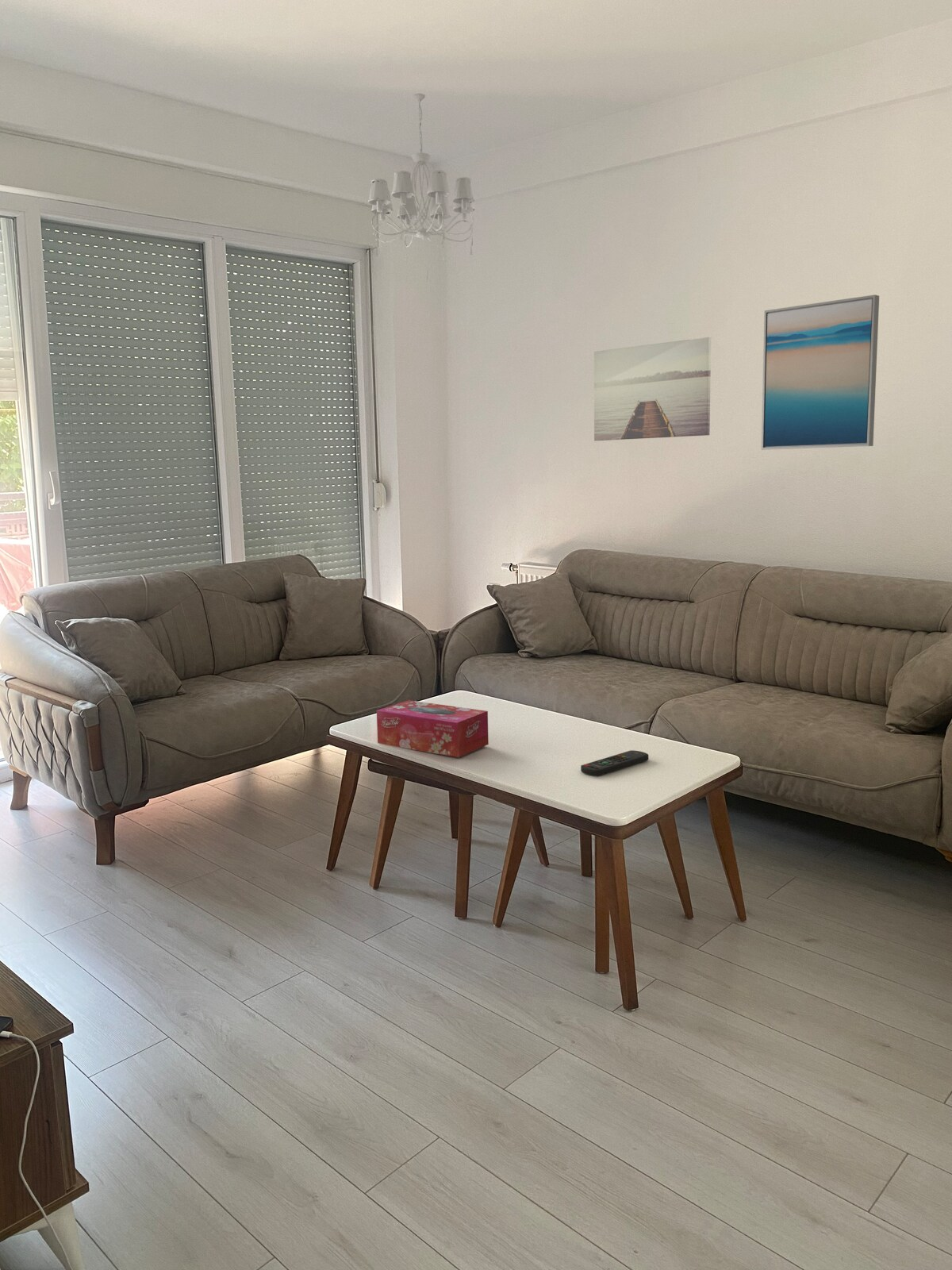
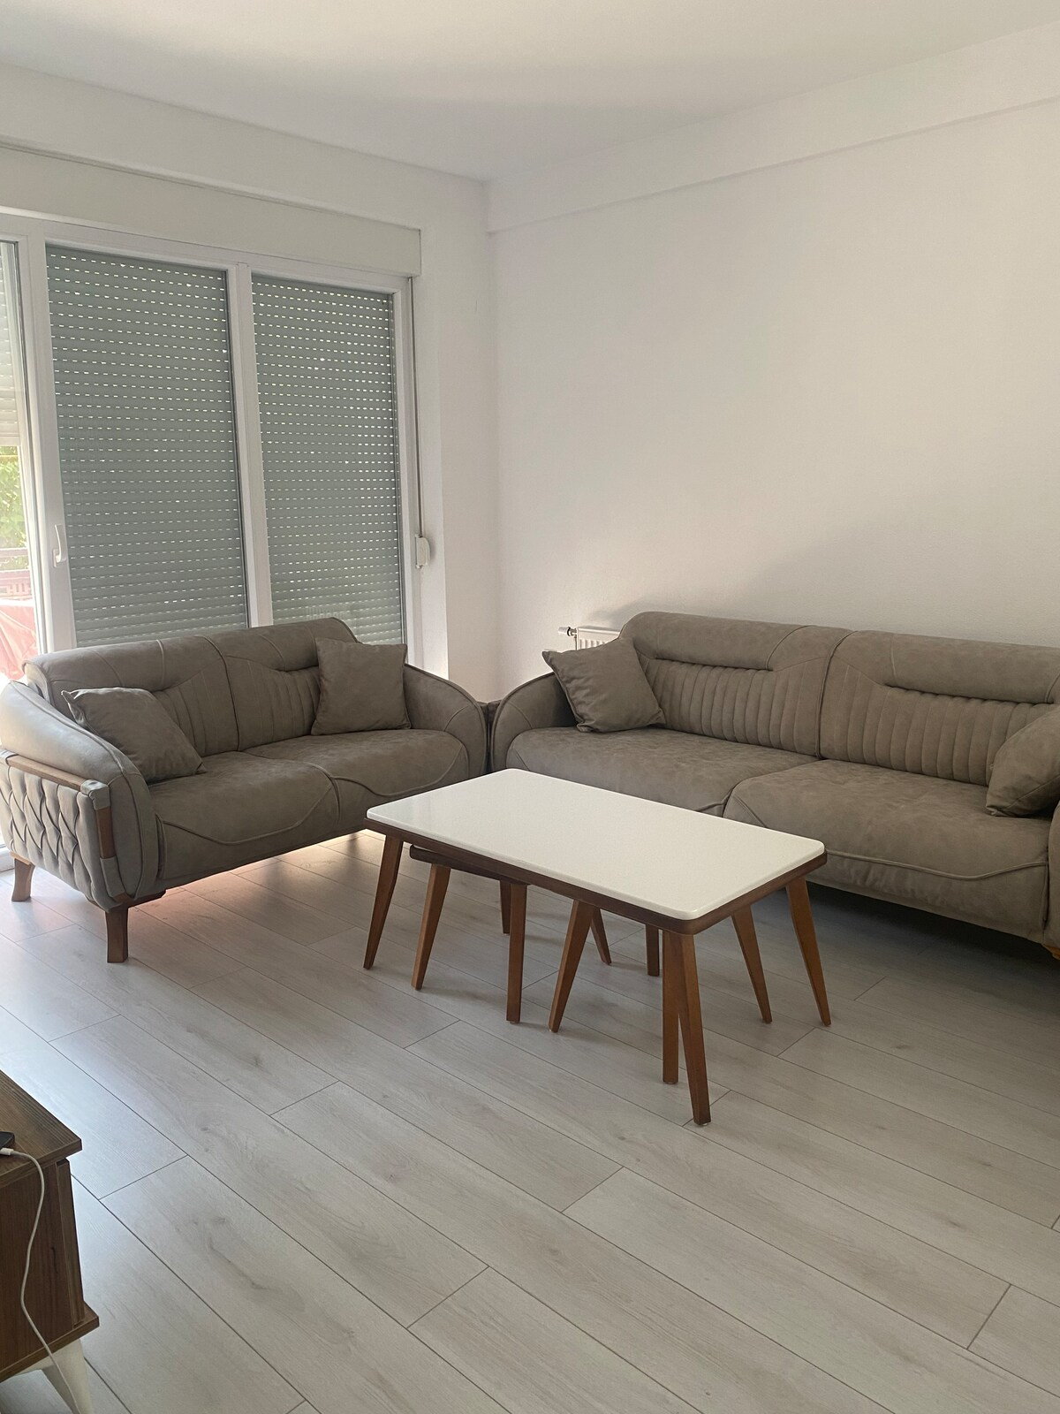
- tissue box [376,699,489,758]
- wall art [760,294,880,451]
- wall art [593,337,712,441]
- remote control [580,749,649,776]
- chandelier [367,93,476,263]
